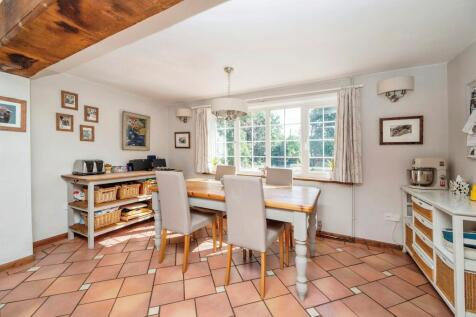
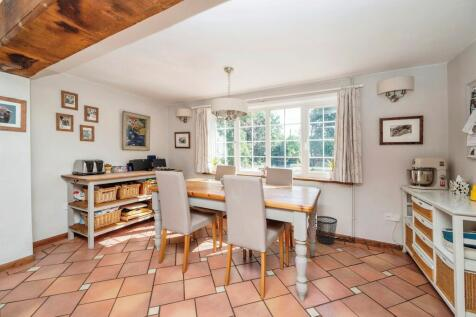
+ wastebasket [315,215,338,245]
